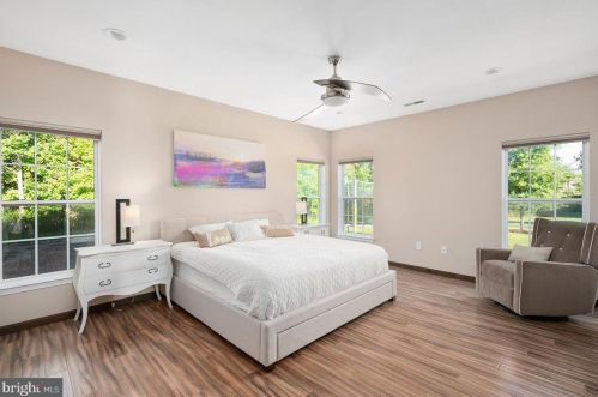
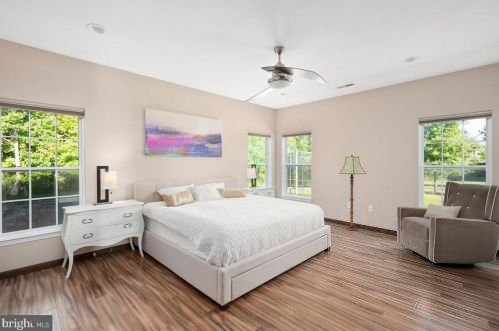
+ floor lamp [338,154,367,232]
